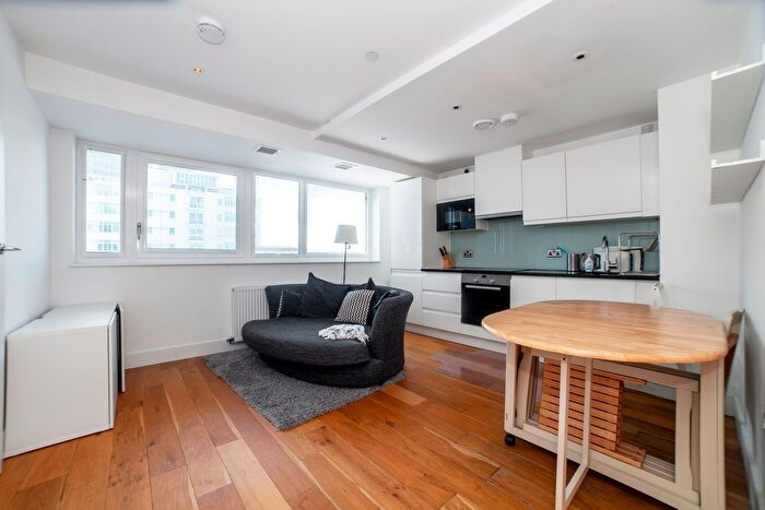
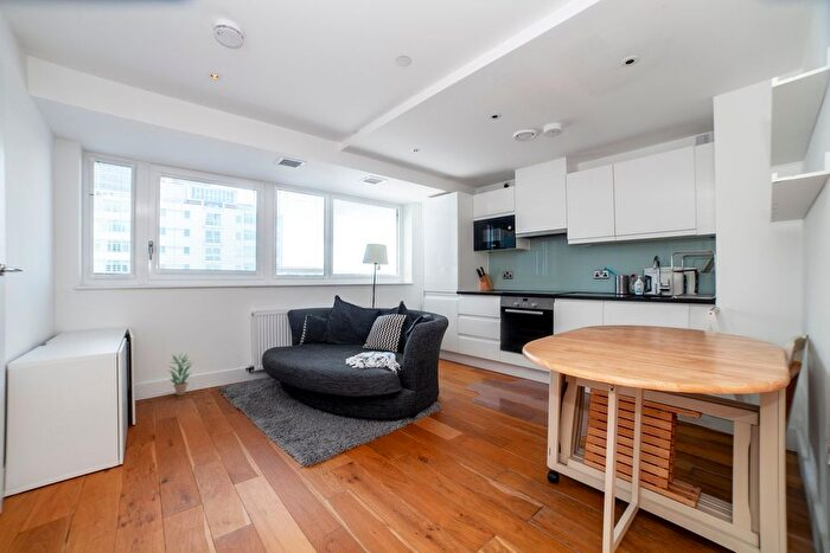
+ potted plant [166,353,193,397]
